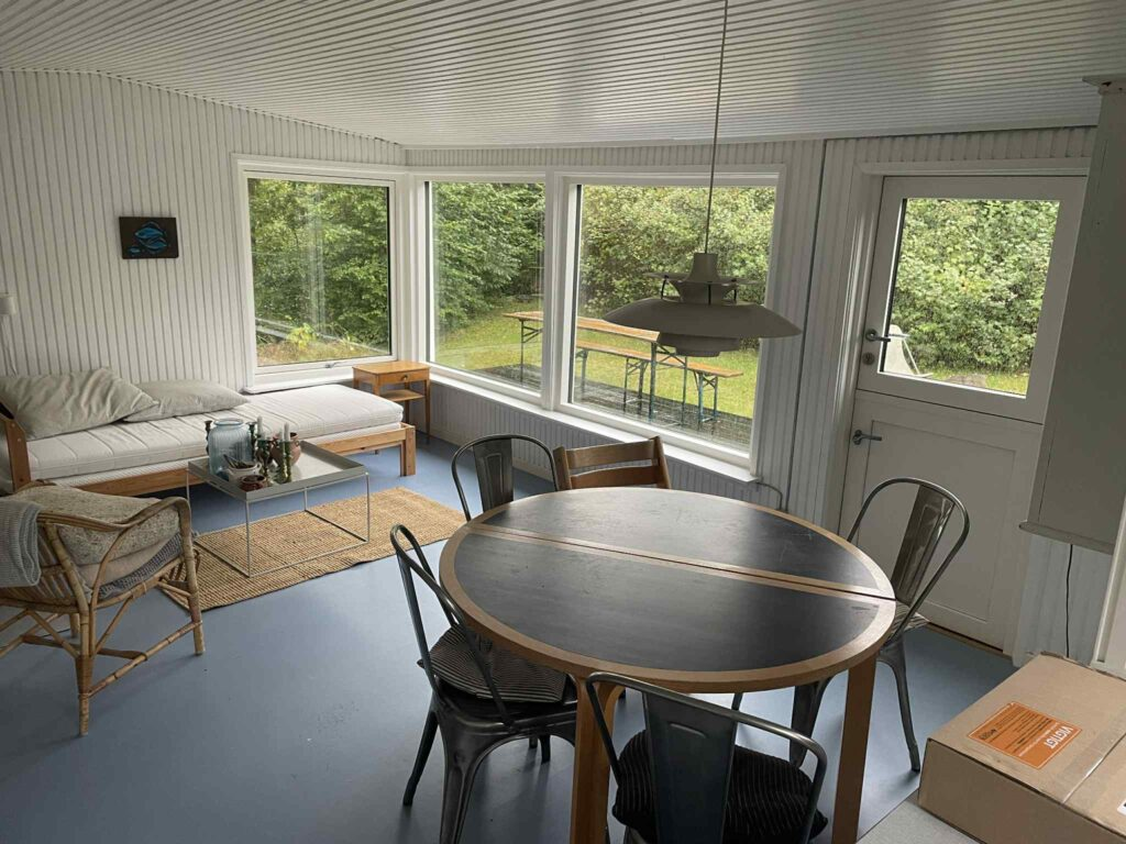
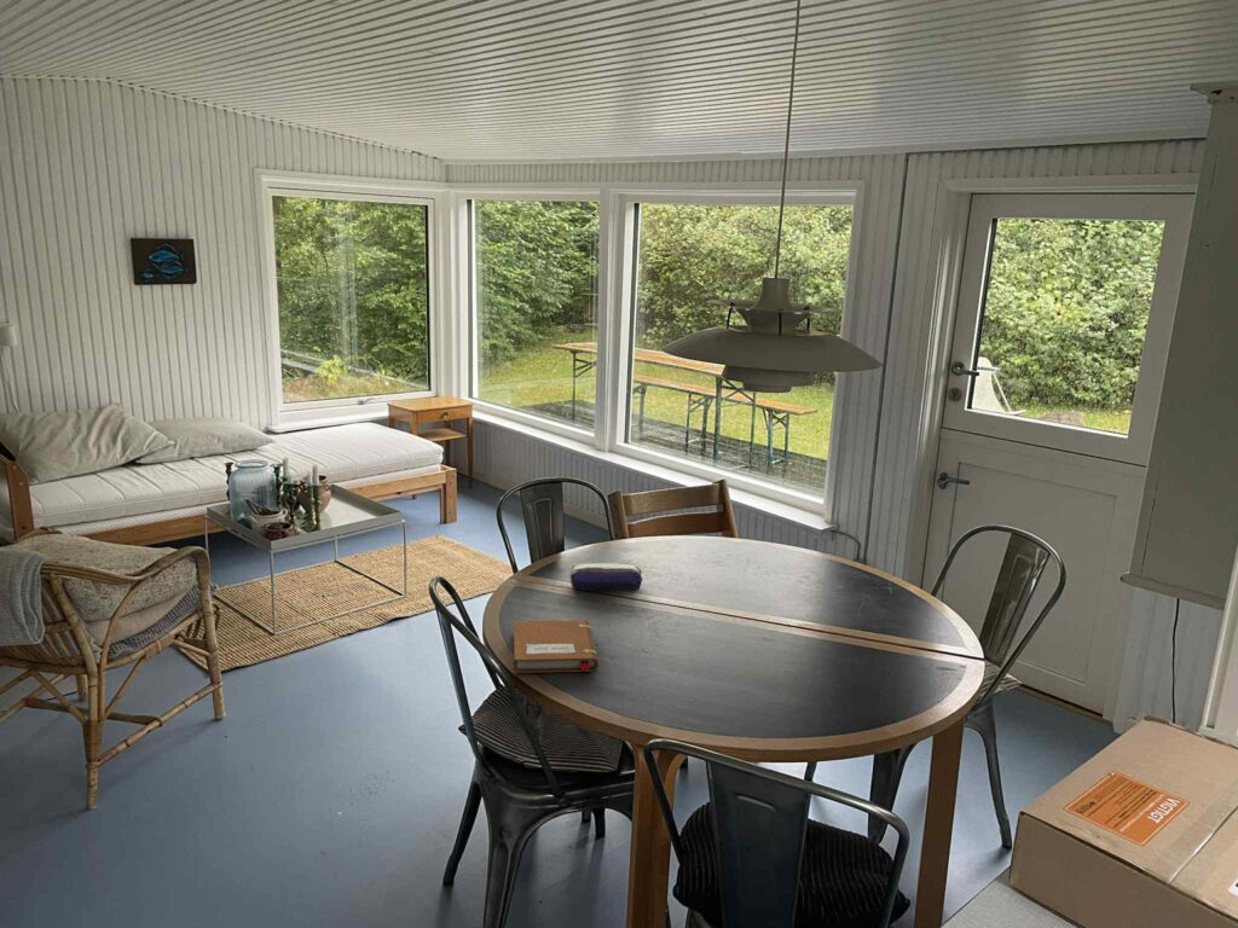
+ notebook [513,620,600,674]
+ pencil case [569,562,643,591]
